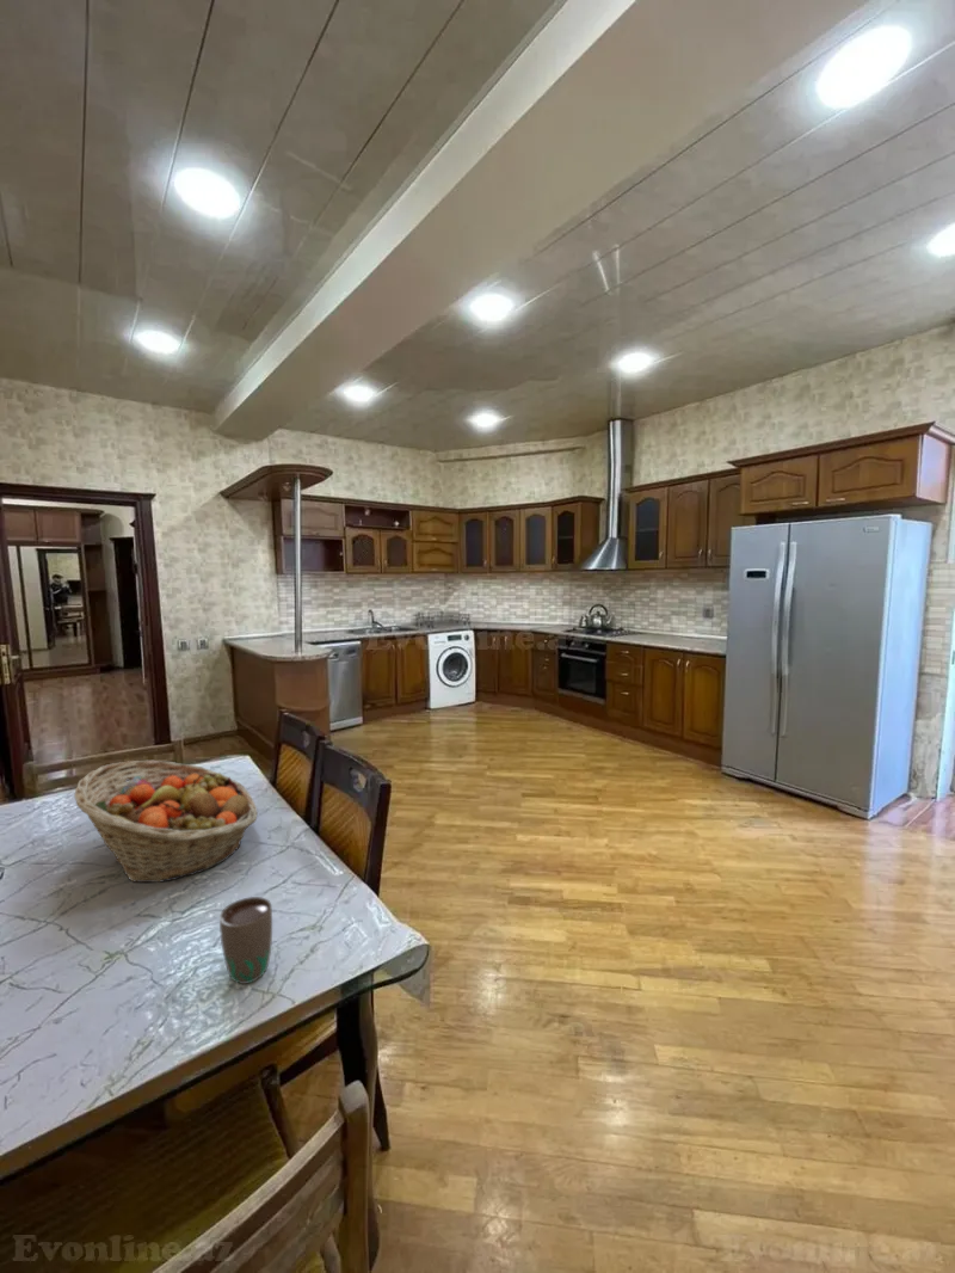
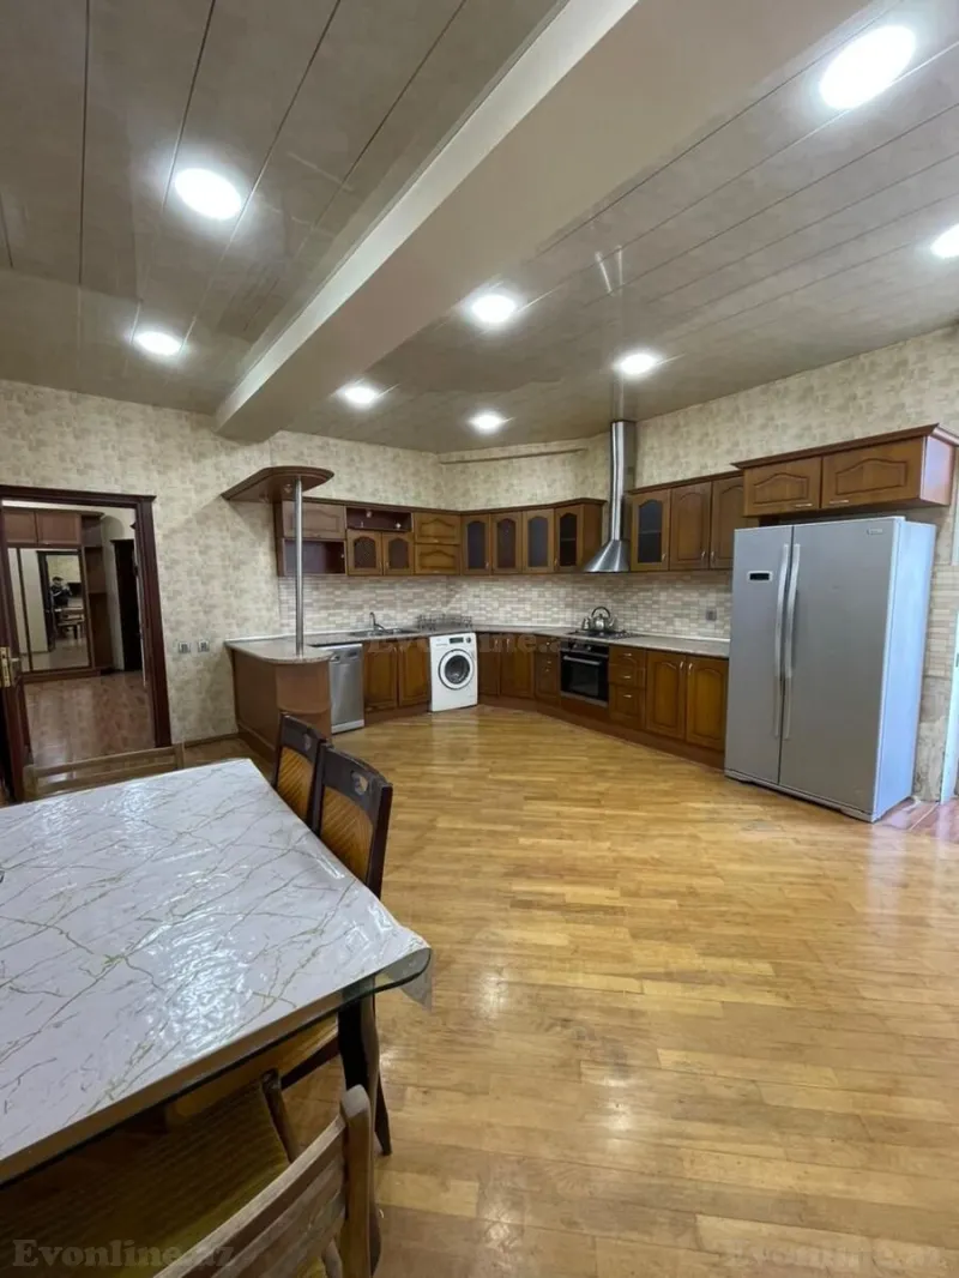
- mug [218,896,273,985]
- fruit basket [73,760,259,884]
